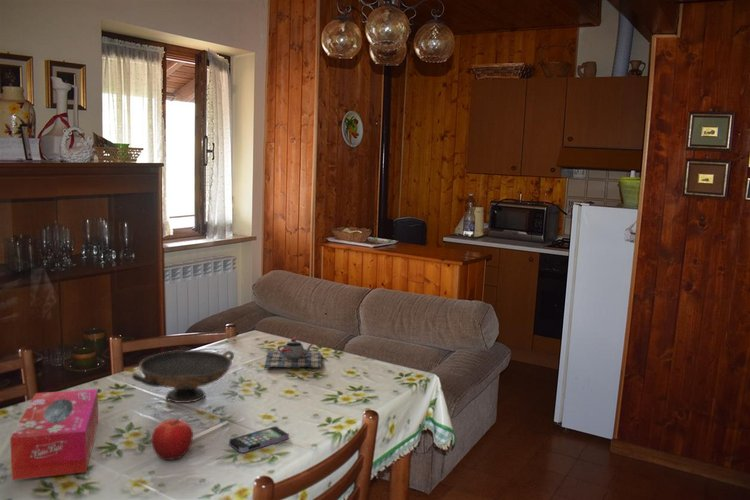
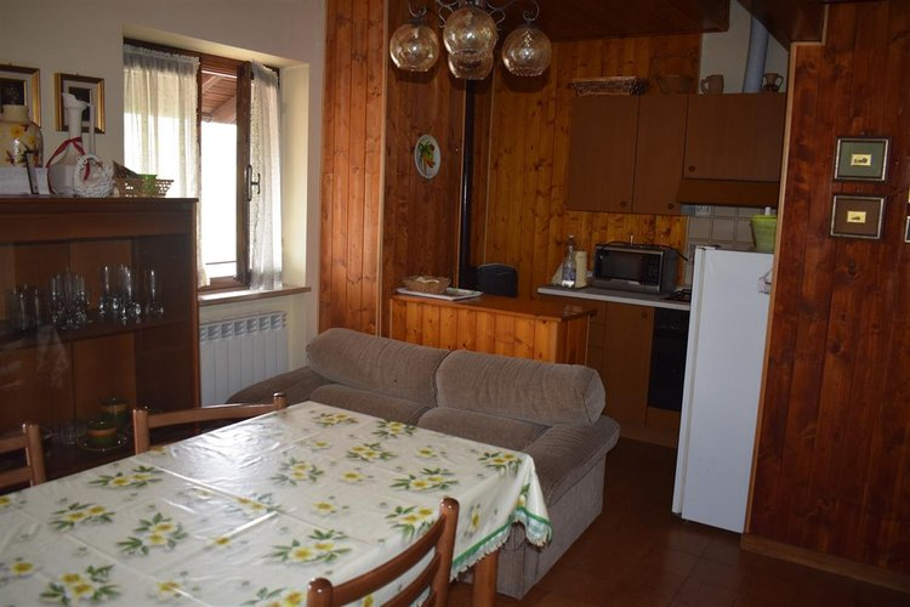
- decorative bowl [131,349,235,404]
- fruit [151,416,194,461]
- tissue box [9,388,99,481]
- teapot [263,336,322,370]
- smartphone [228,425,290,453]
